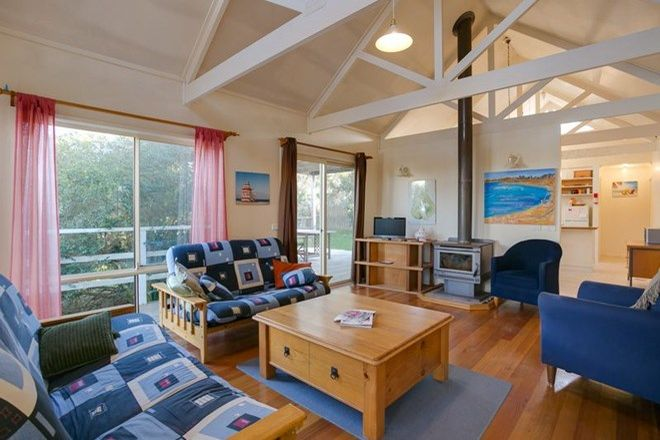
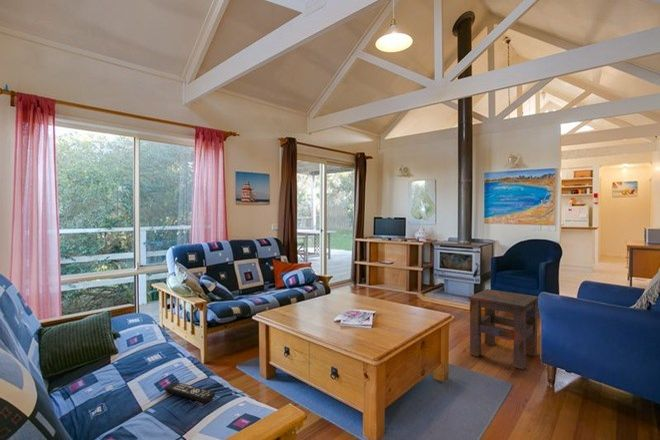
+ side table [467,288,539,370]
+ remote control [163,381,216,404]
